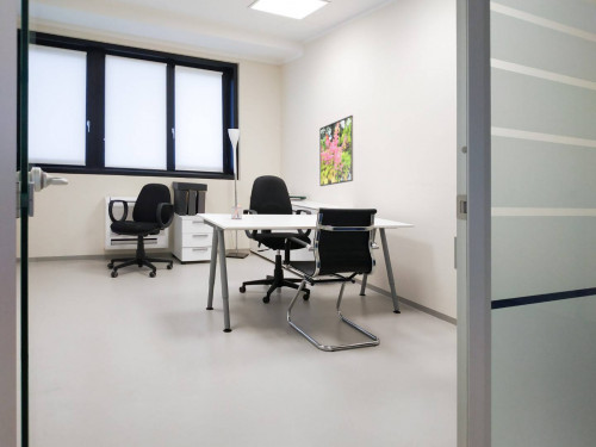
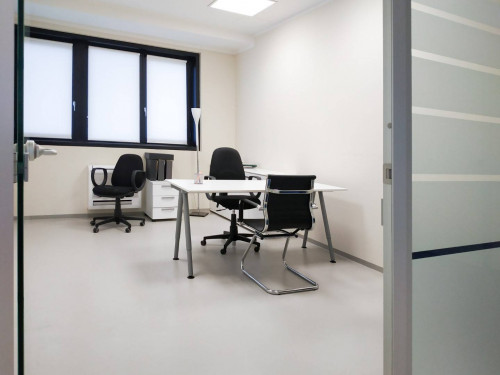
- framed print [318,114,354,187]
